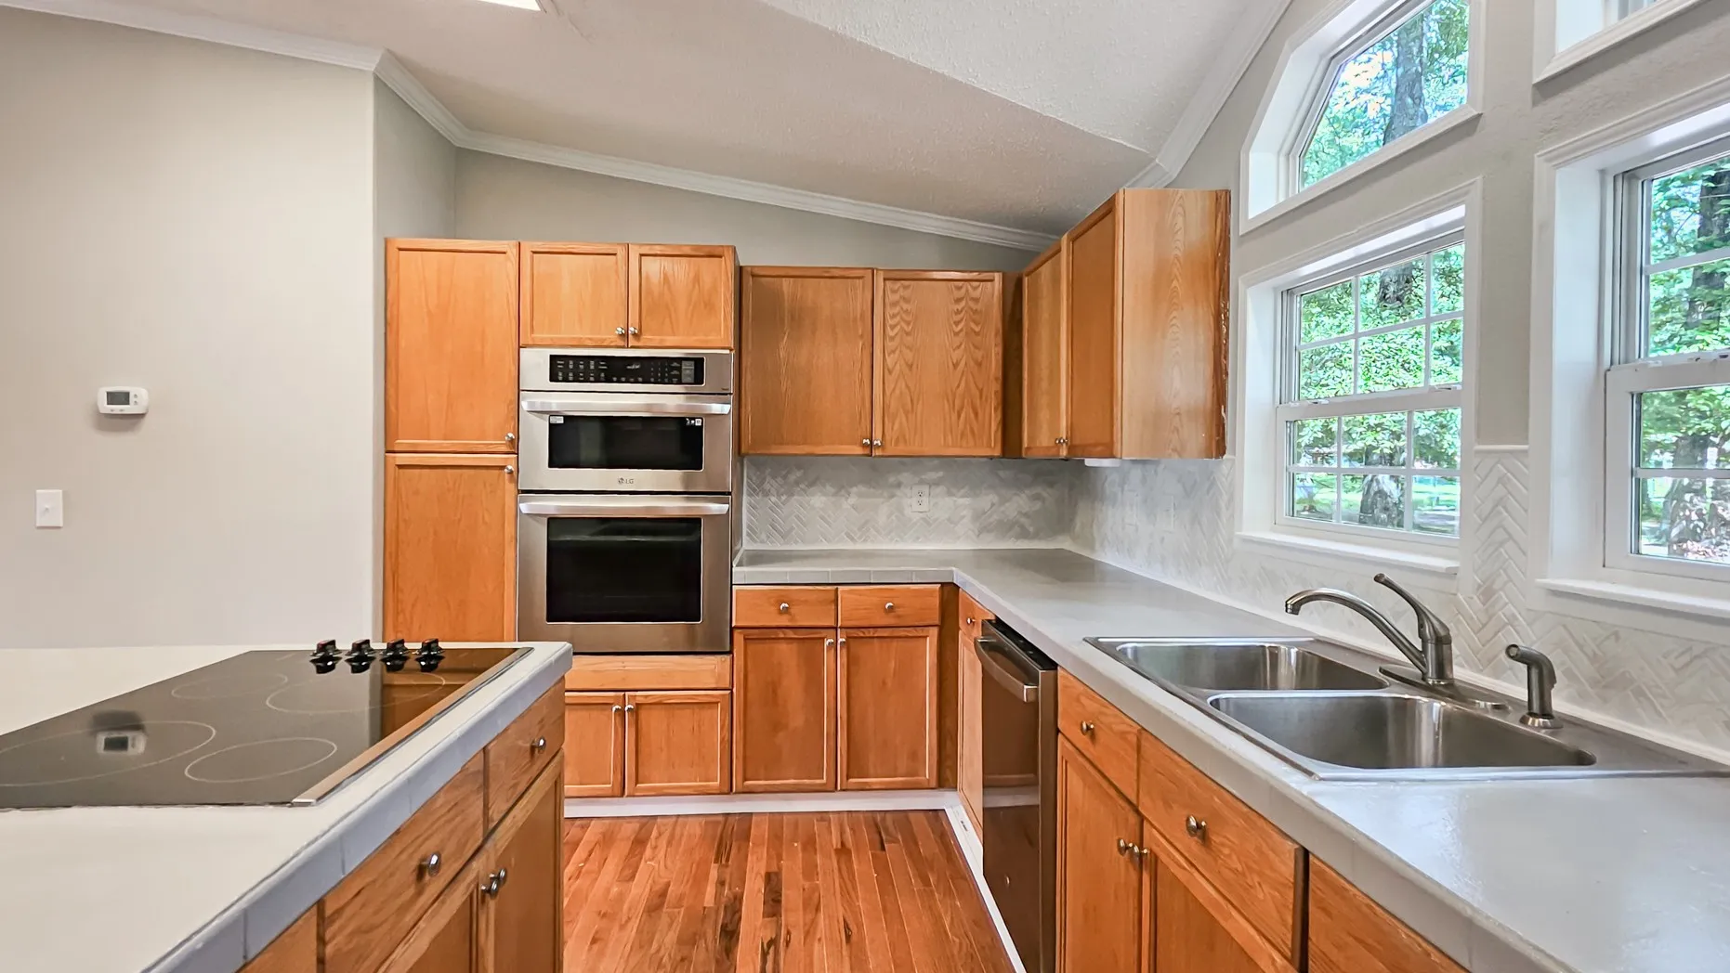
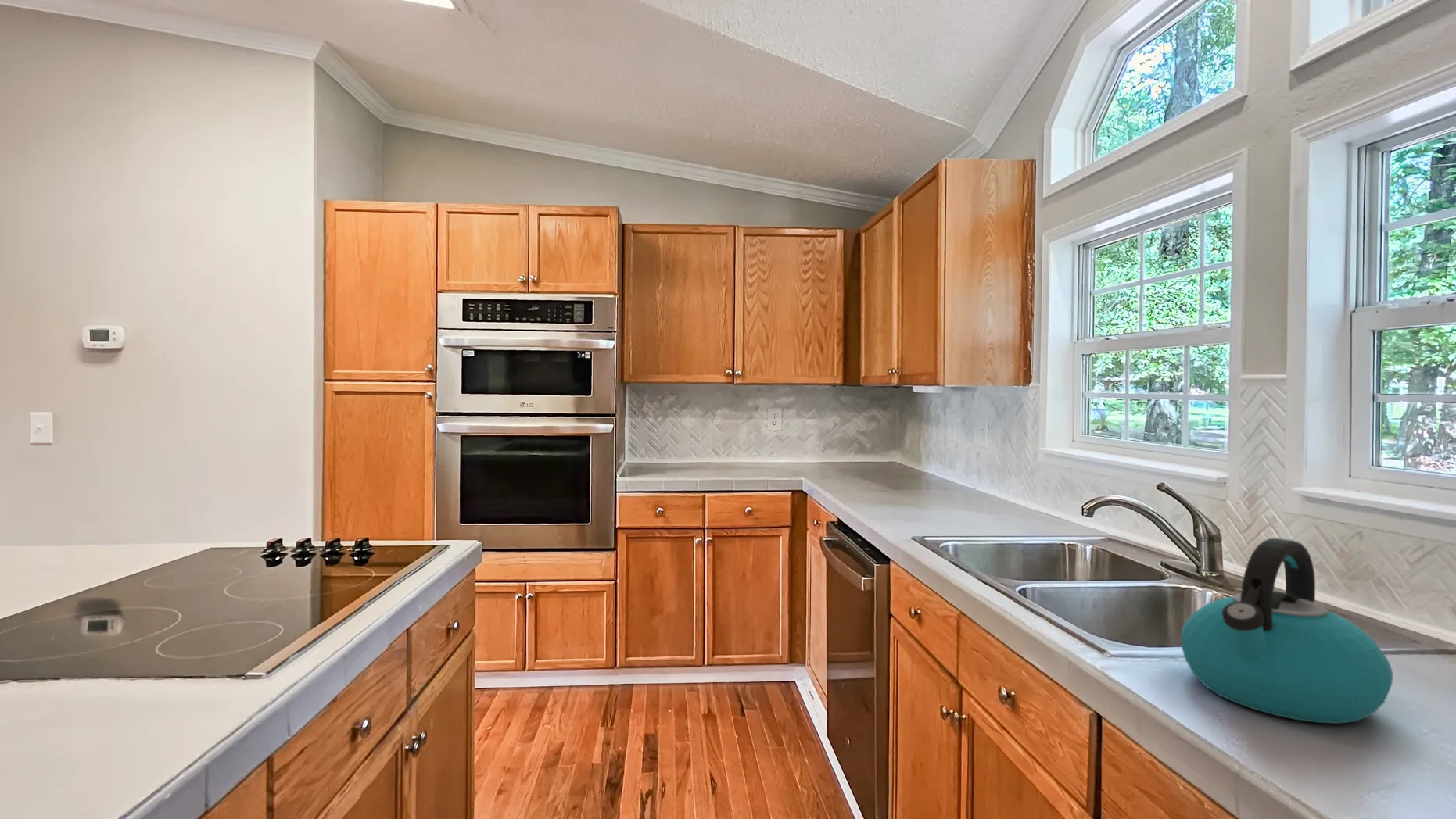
+ kettle [1180,538,1393,724]
